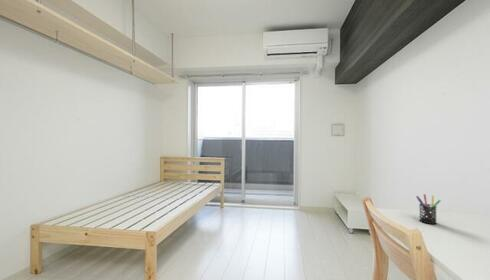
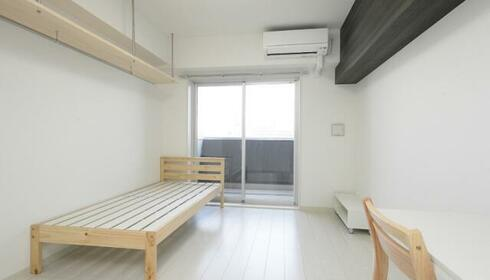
- pen holder [415,193,441,225]
